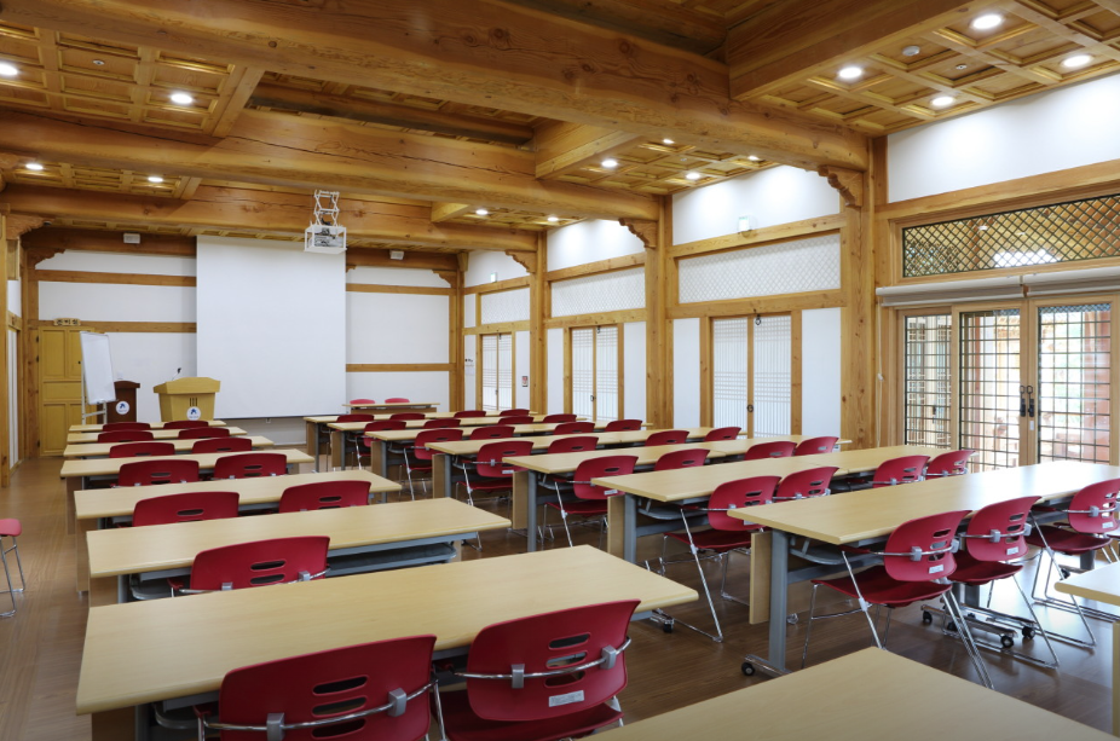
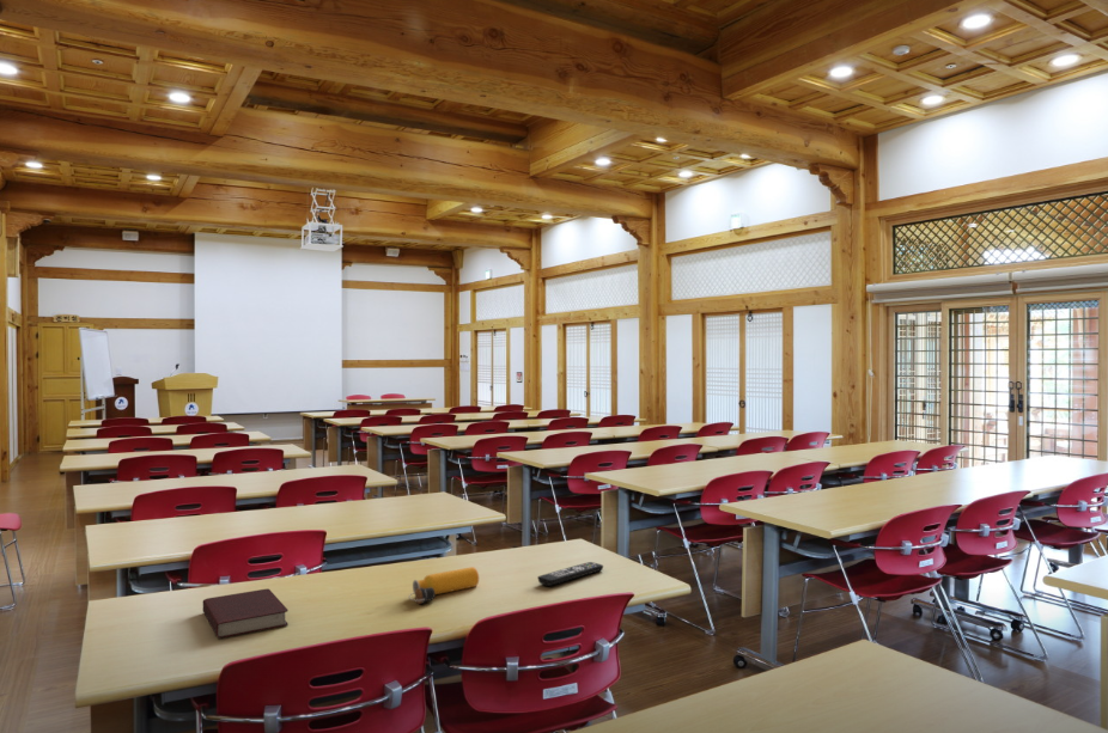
+ remote control [536,561,604,587]
+ water bottle [407,566,480,605]
+ book [202,588,290,640]
